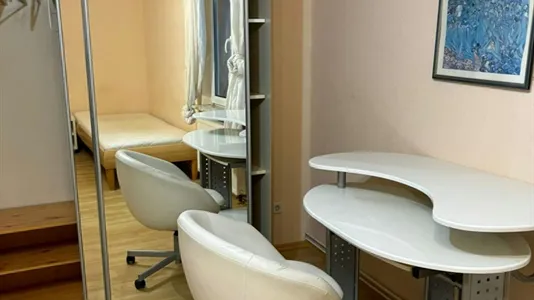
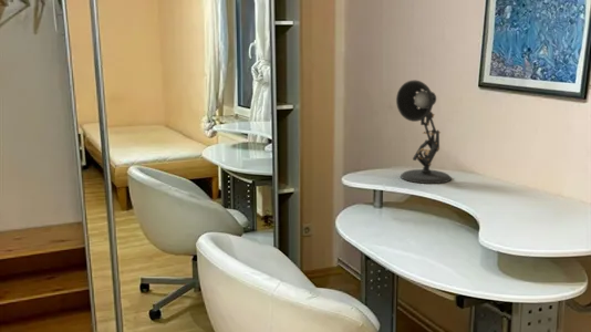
+ desk lamp [395,80,453,185]
